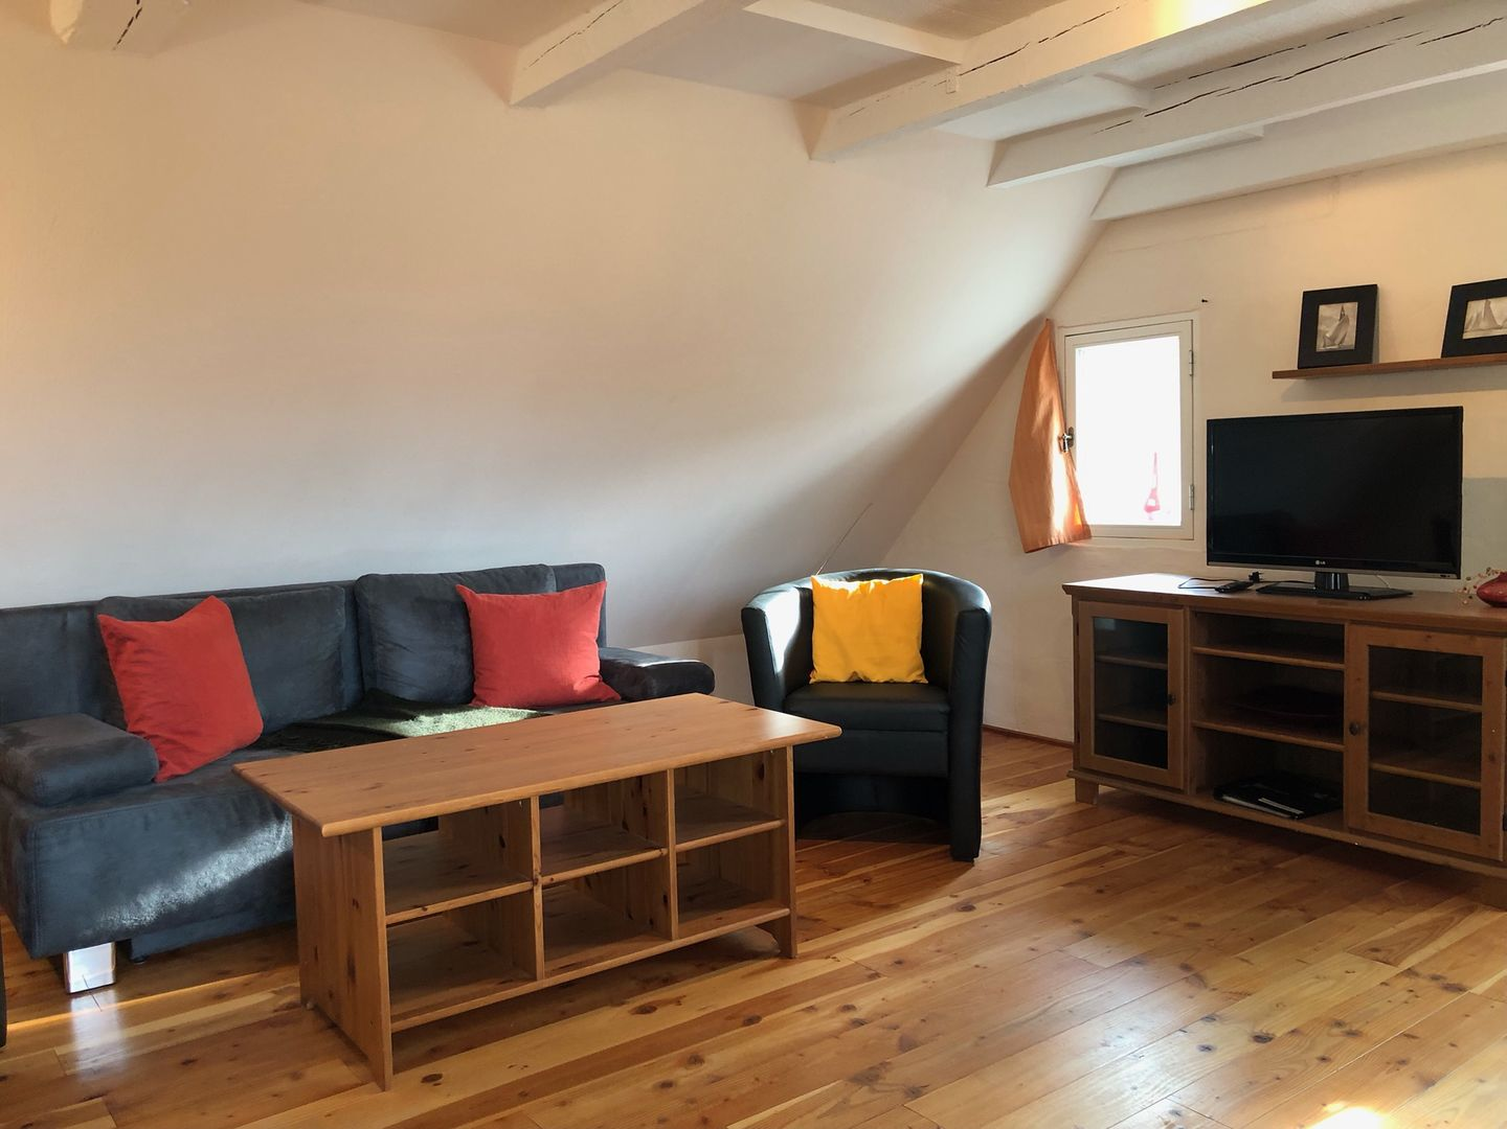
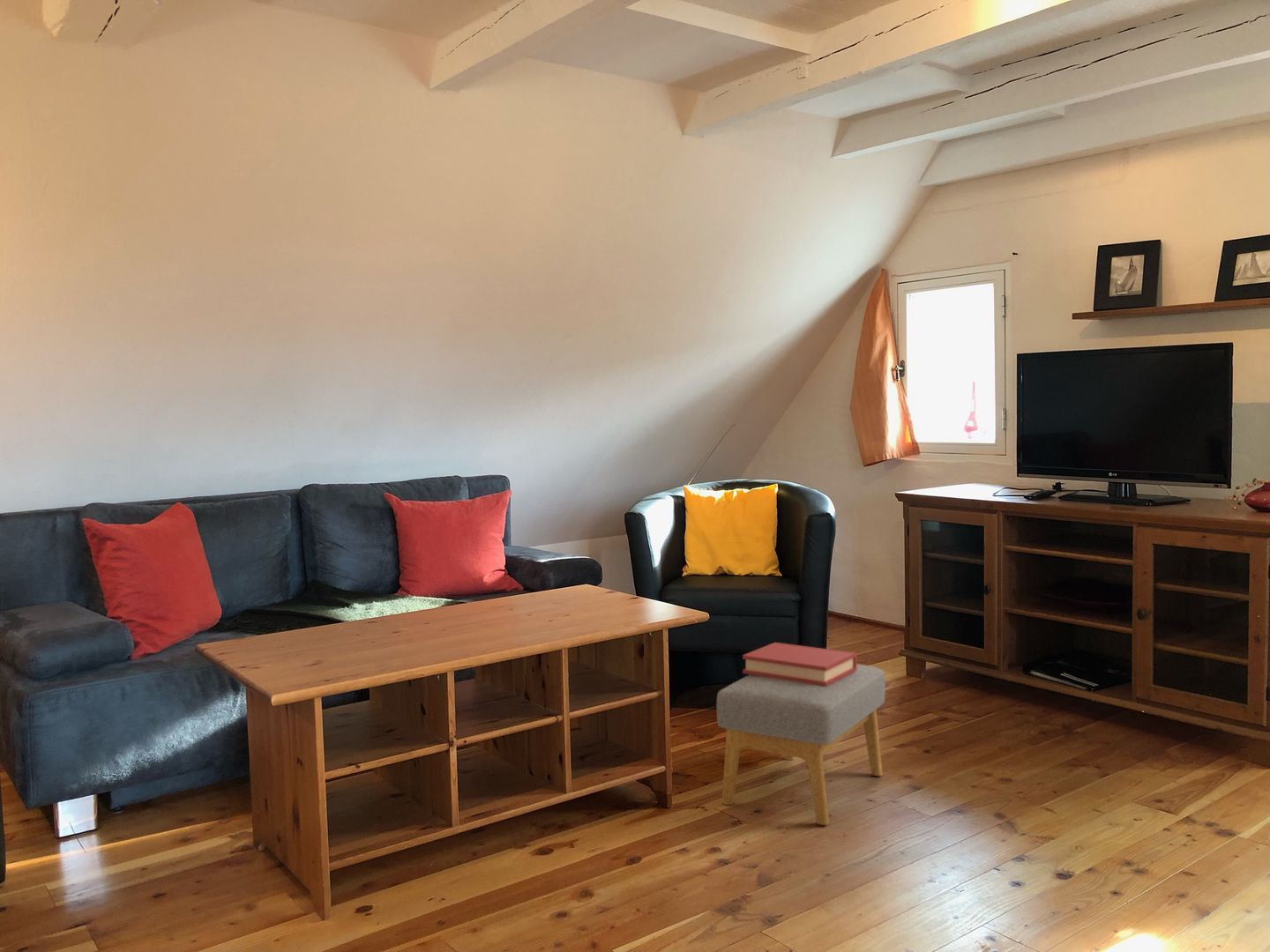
+ hardback book [742,642,858,686]
+ footstool [716,663,886,826]
